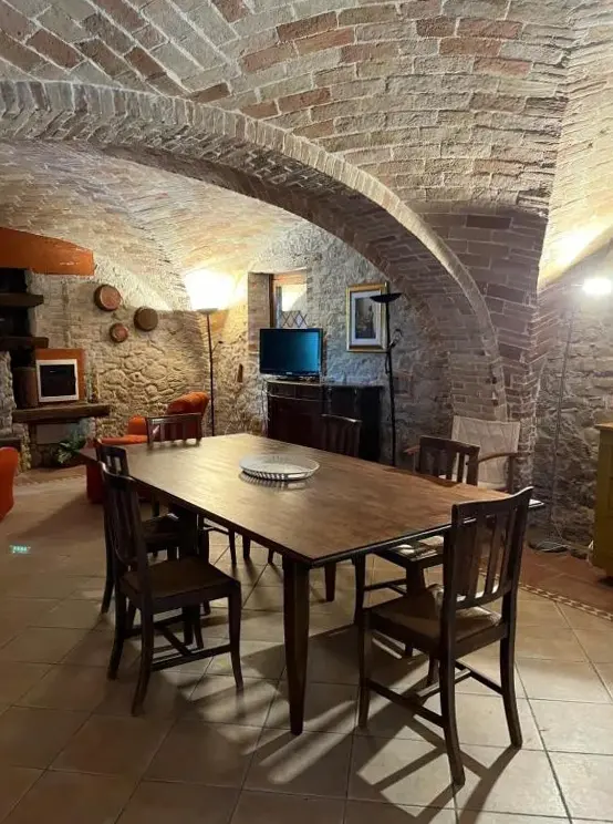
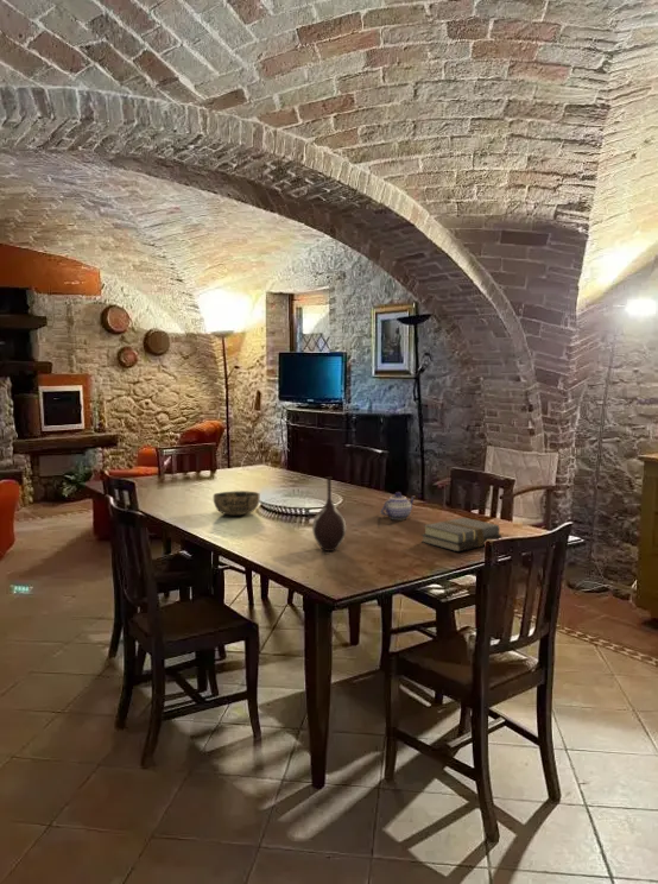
+ bowl [213,490,260,516]
+ teapot [379,491,416,520]
+ book [420,517,502,552]
+ vase [311,475,348,552]
